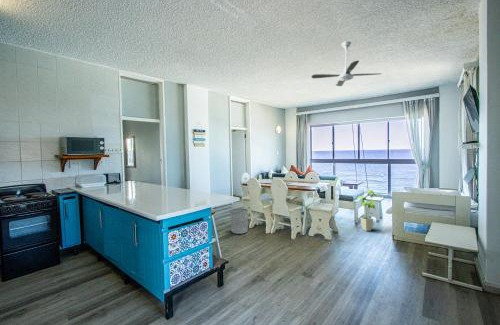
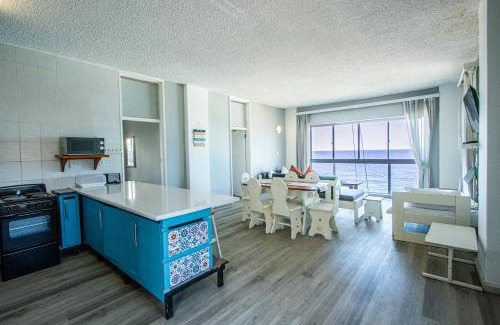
- ceiling fan [310,40,383,87]
- house plant [356,189,382,232]
- waste bin [229,207,249,235]
